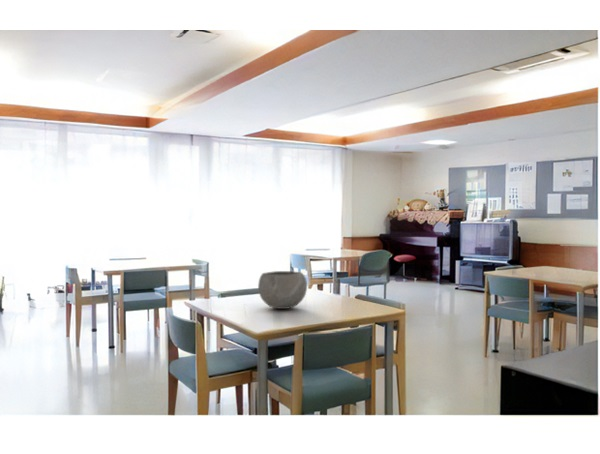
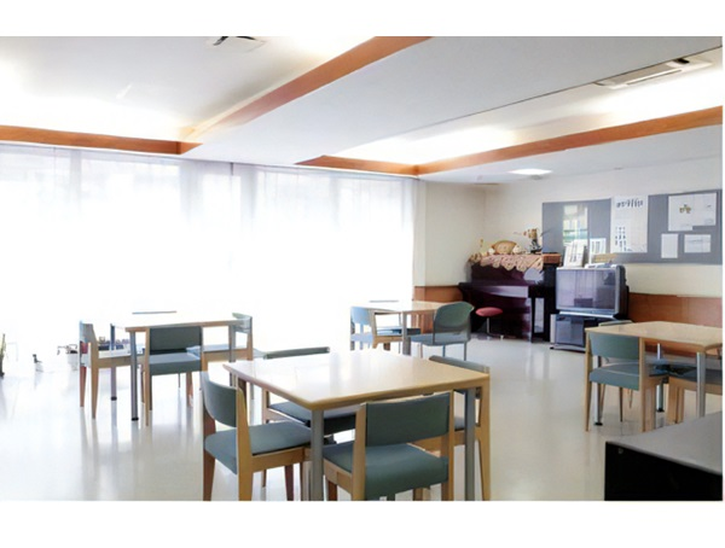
- bowl [257,270,308,310]
